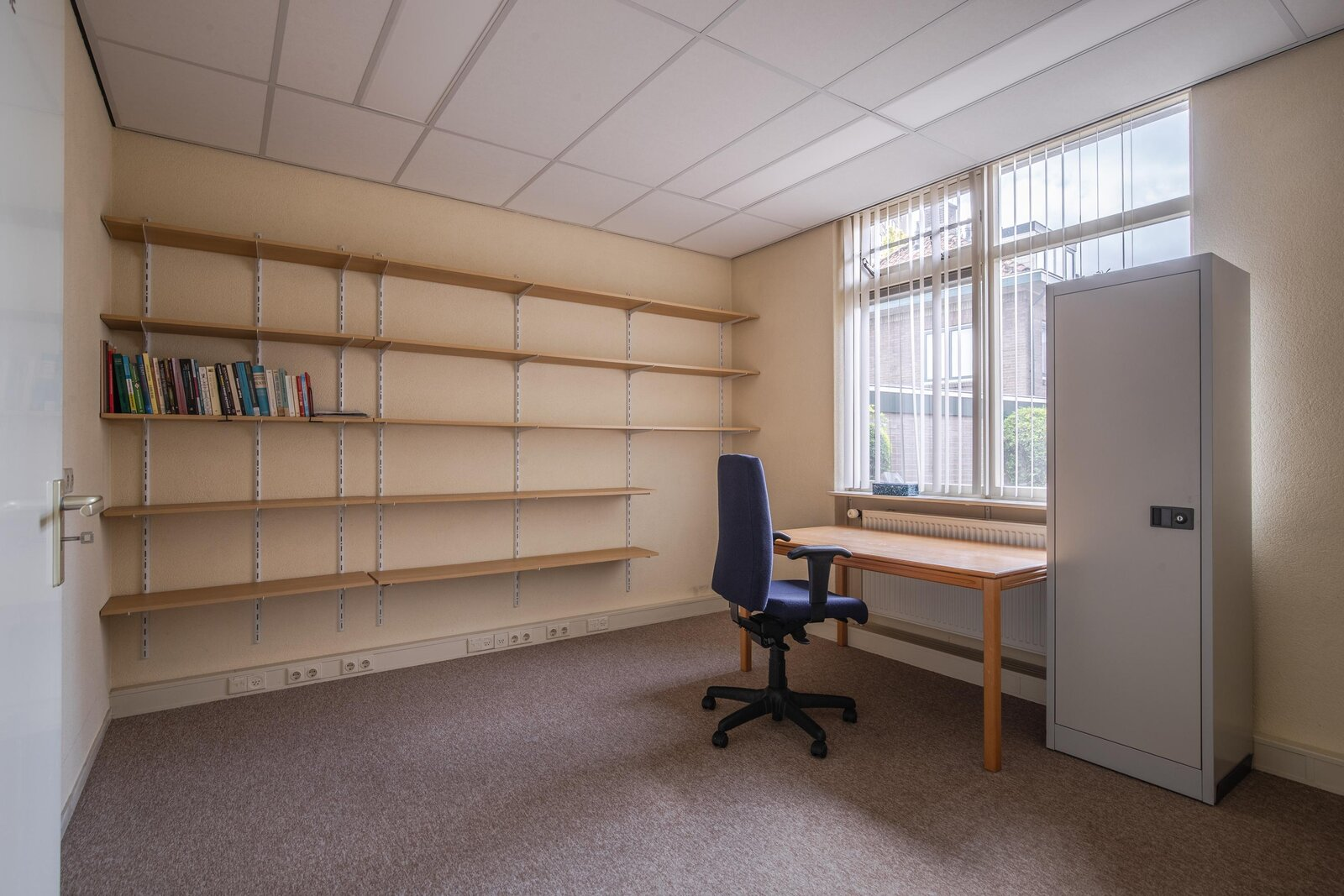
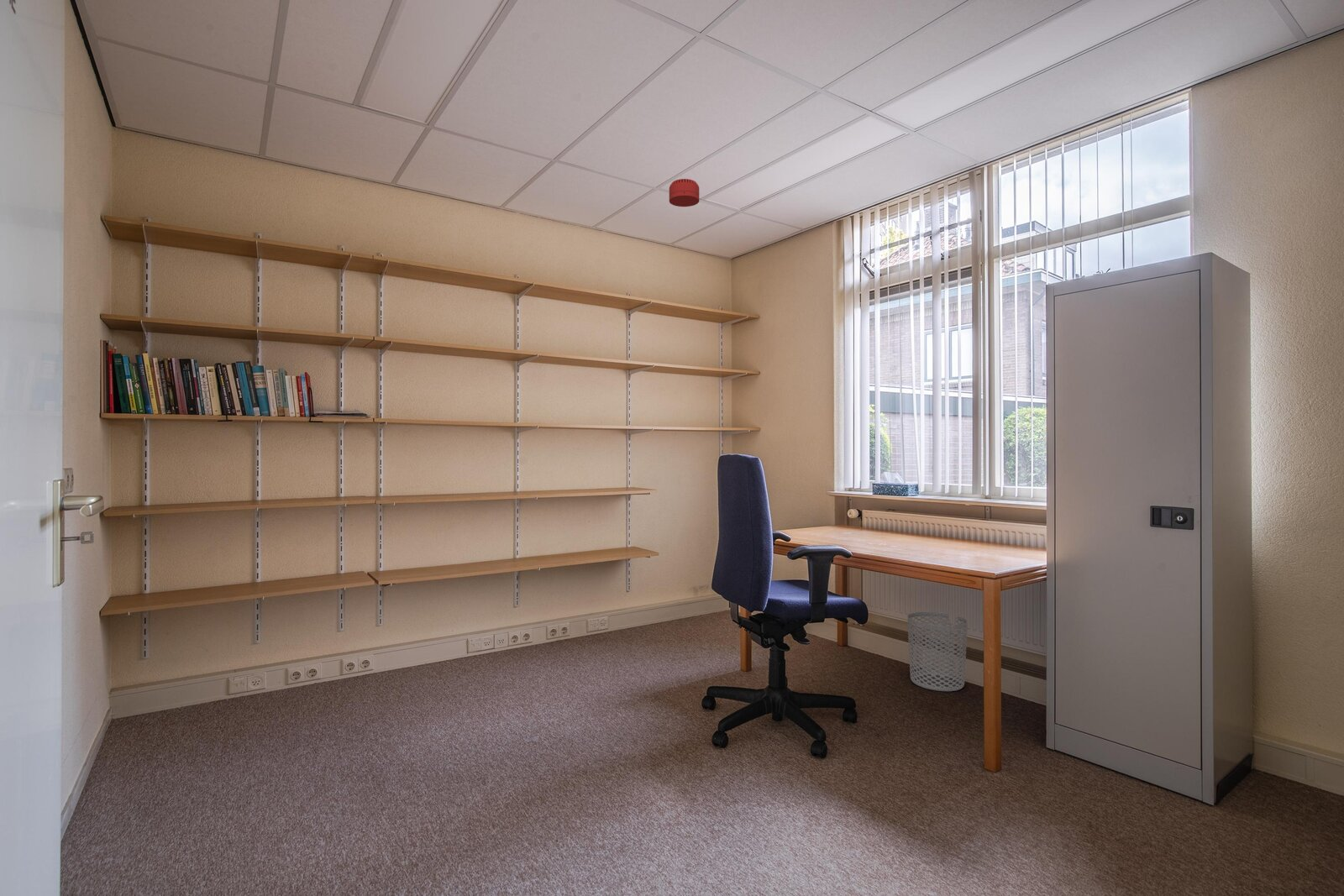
+ smoke detector [669,178,700,207]
+ waste bin [906,610,969,692]
